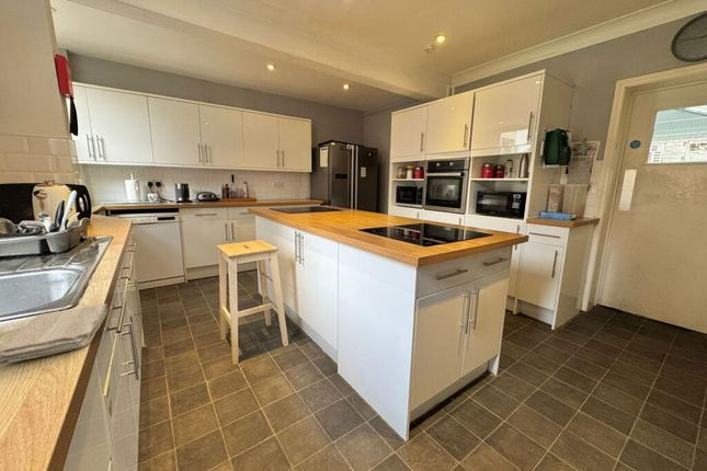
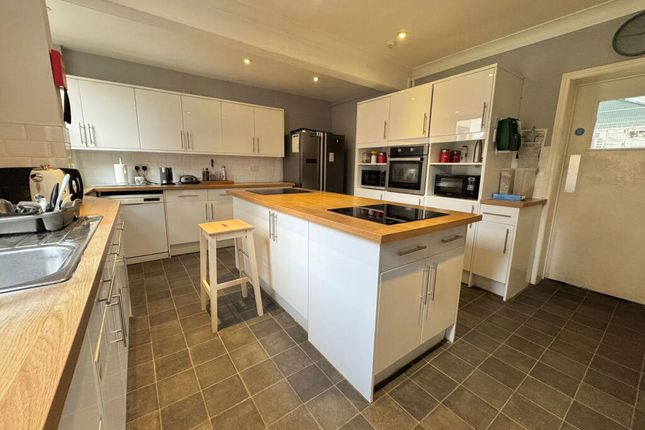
- washcloth [0,302,109,366]
